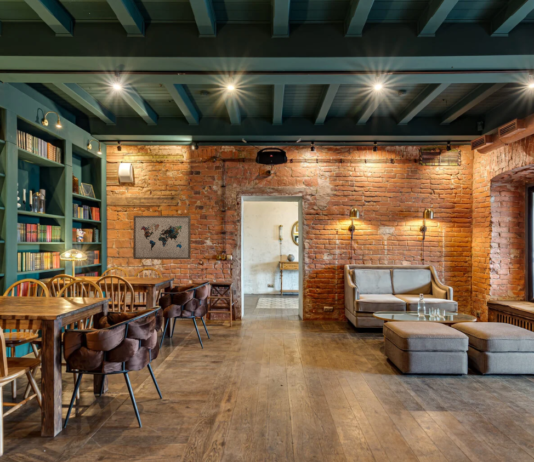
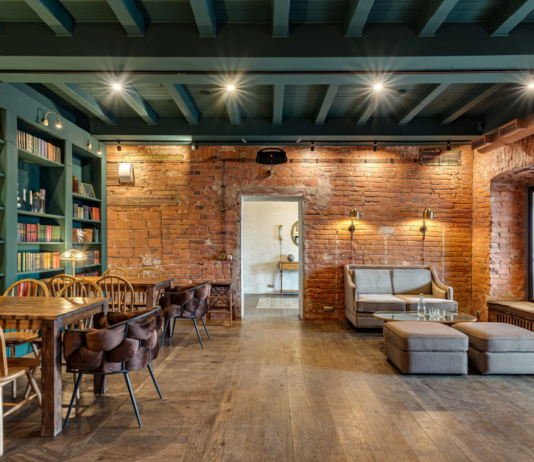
- wall art [133,215,192,260]
